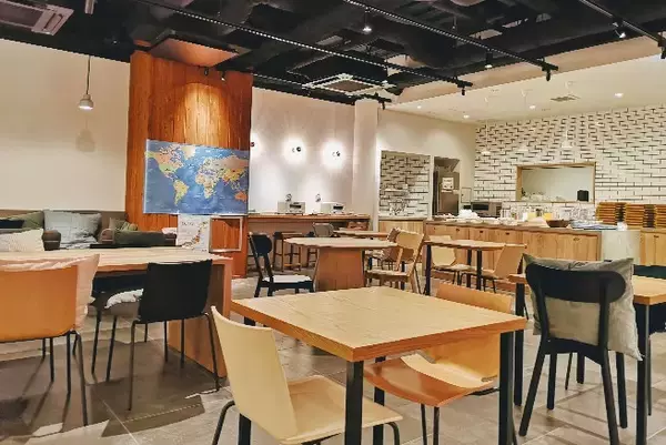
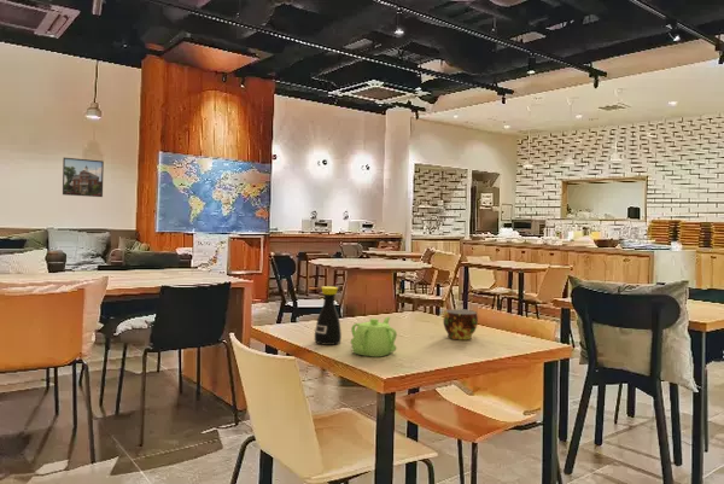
+ teapot [350,316,398,358]
+ bottle [314,285,343,346]
+ cup [443,308,479,340]
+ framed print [62,157,105,198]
